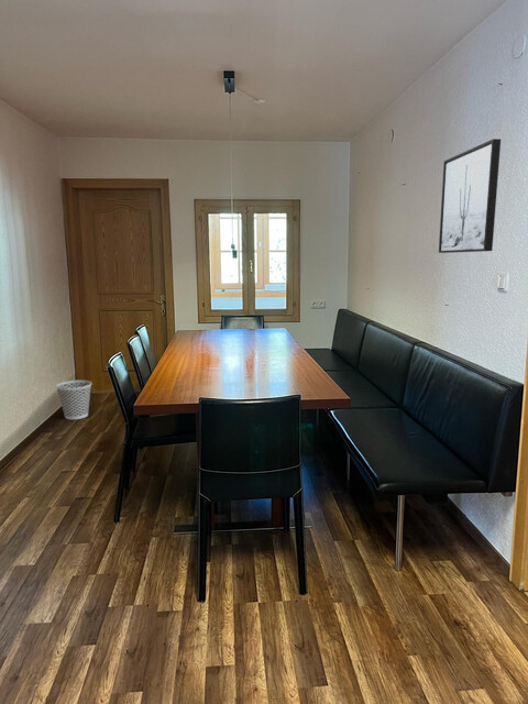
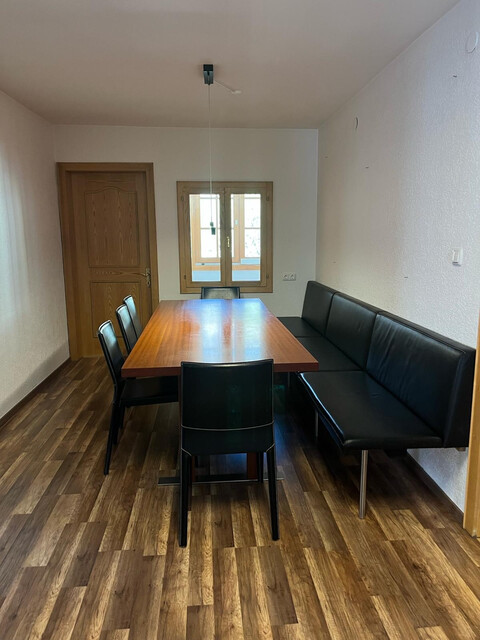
- wastebasket [55,380,94,420]
- wall art [438,138,502,254]
